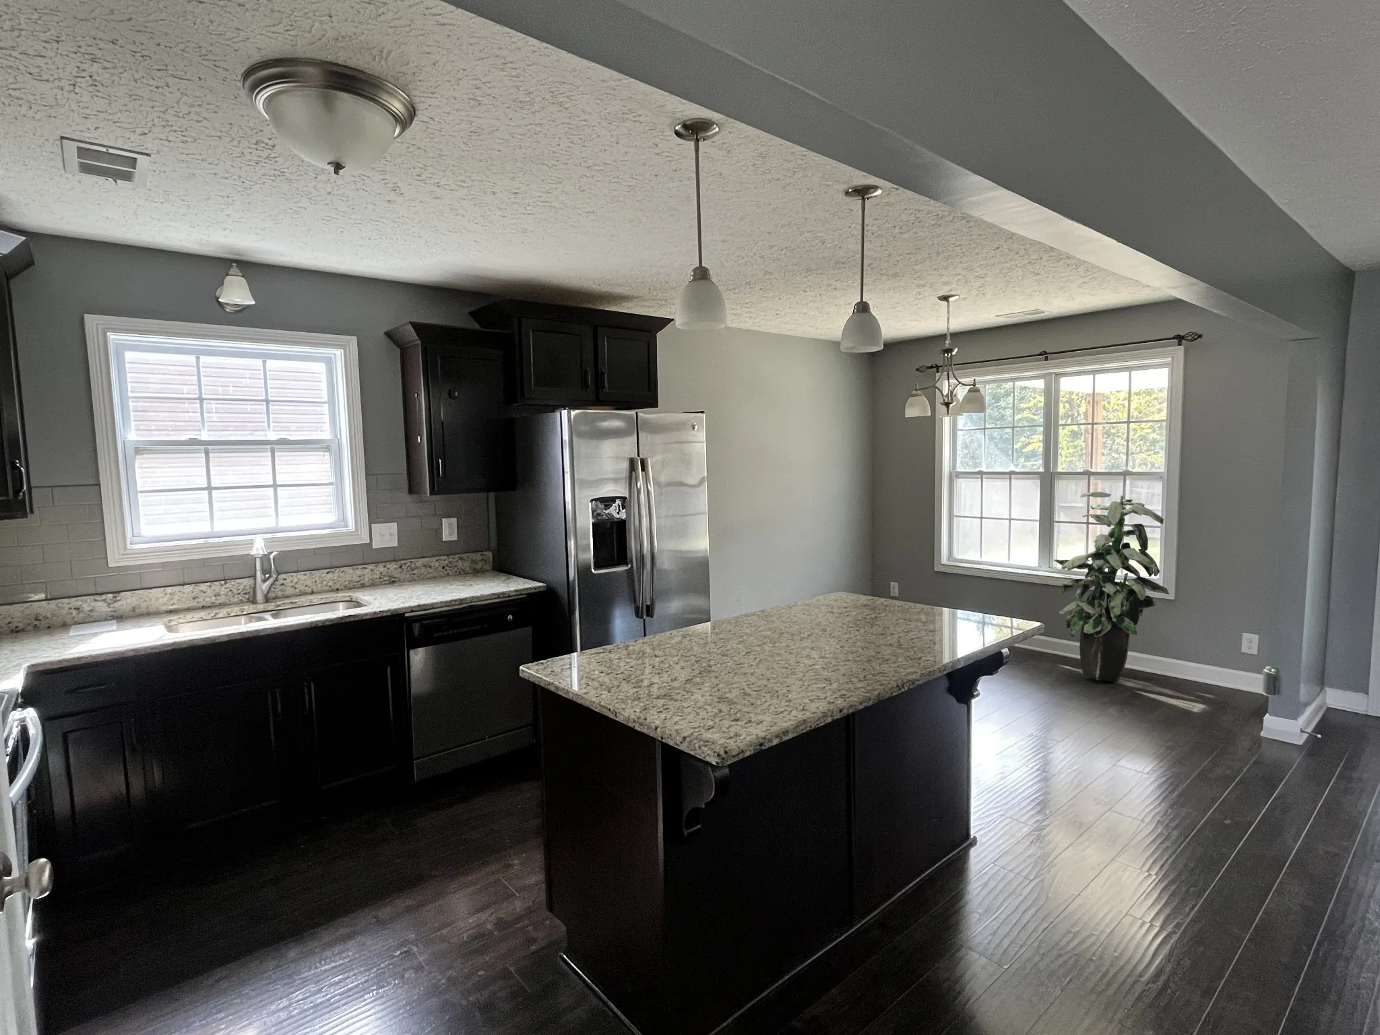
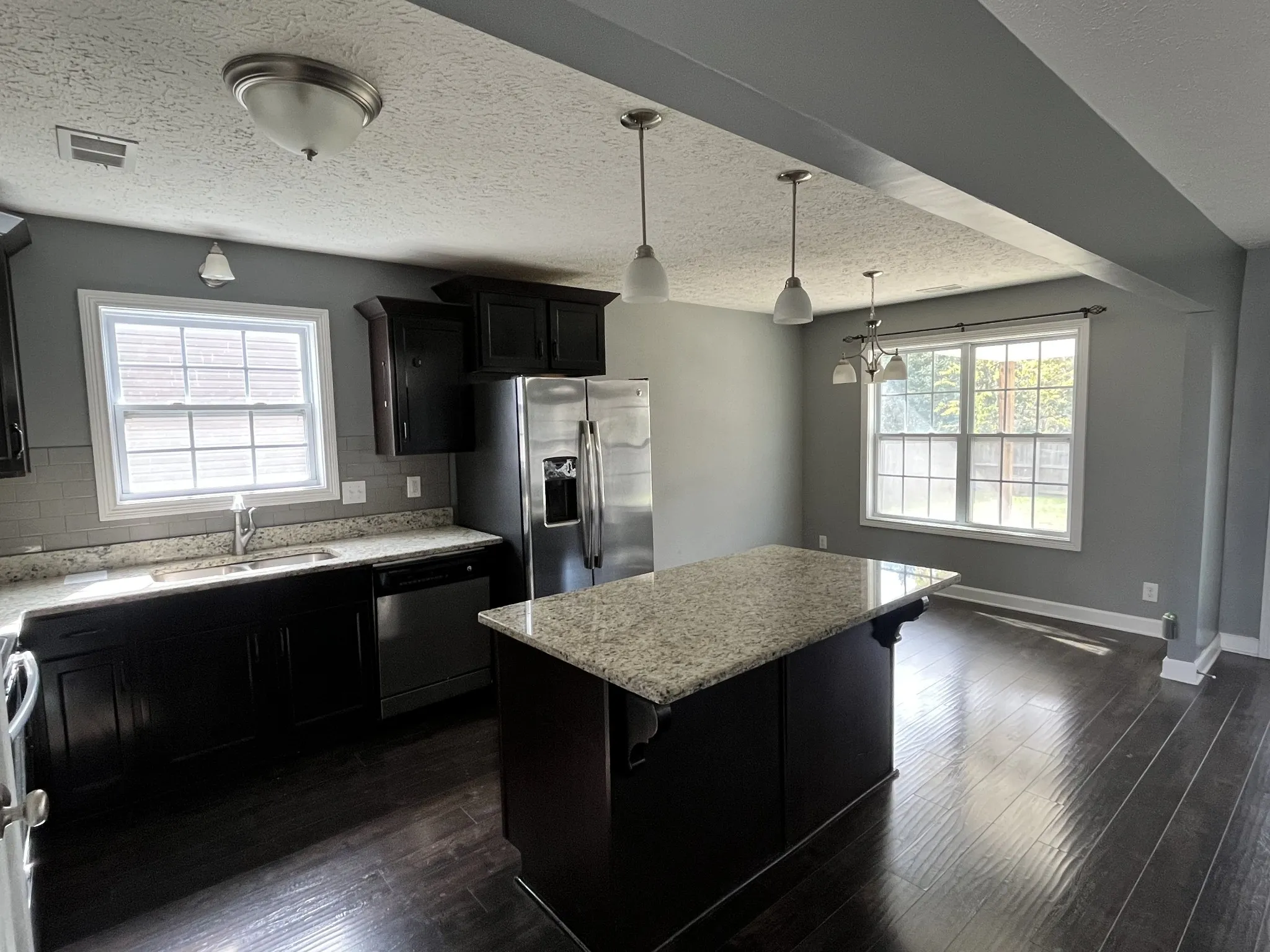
- indoor plant [1053,491,1170,683]
